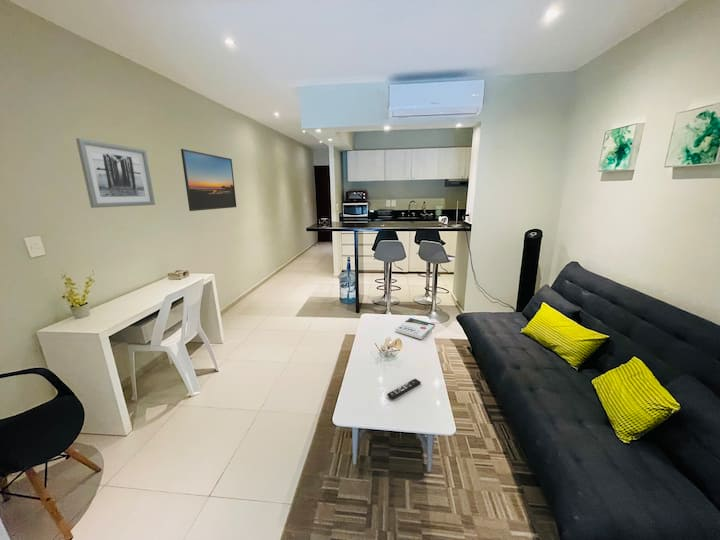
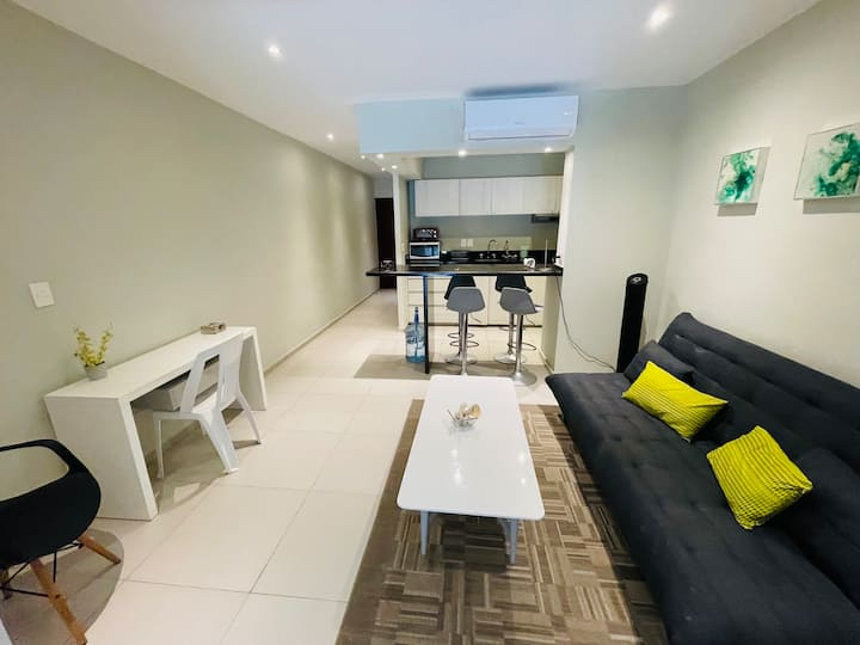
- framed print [180,148,237,212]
- book [394,317,436,340]
- wall art [75,137,156,209]
- remote control [386,378,422,400]
